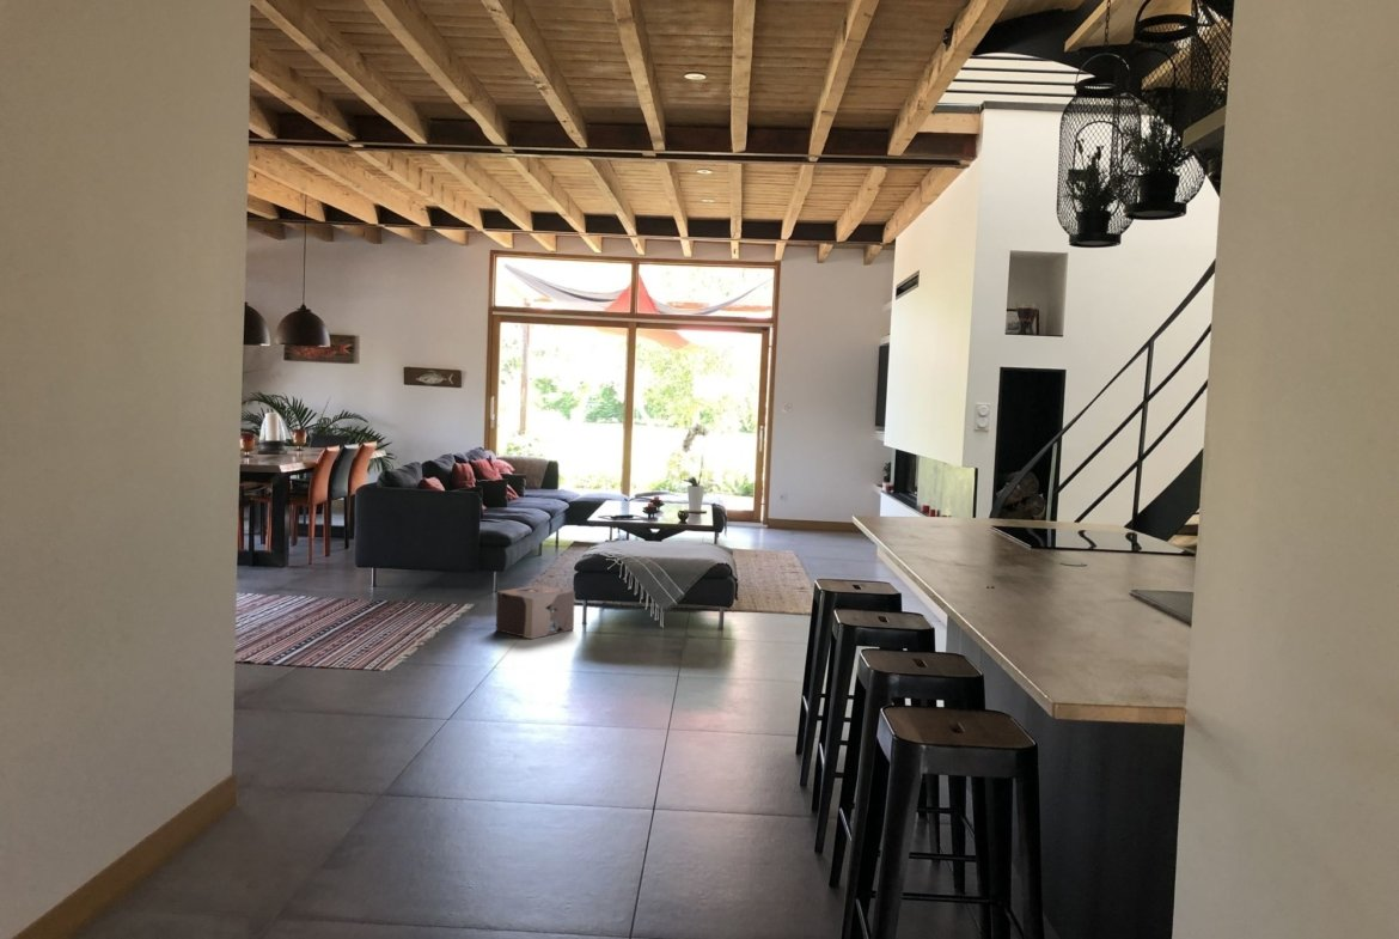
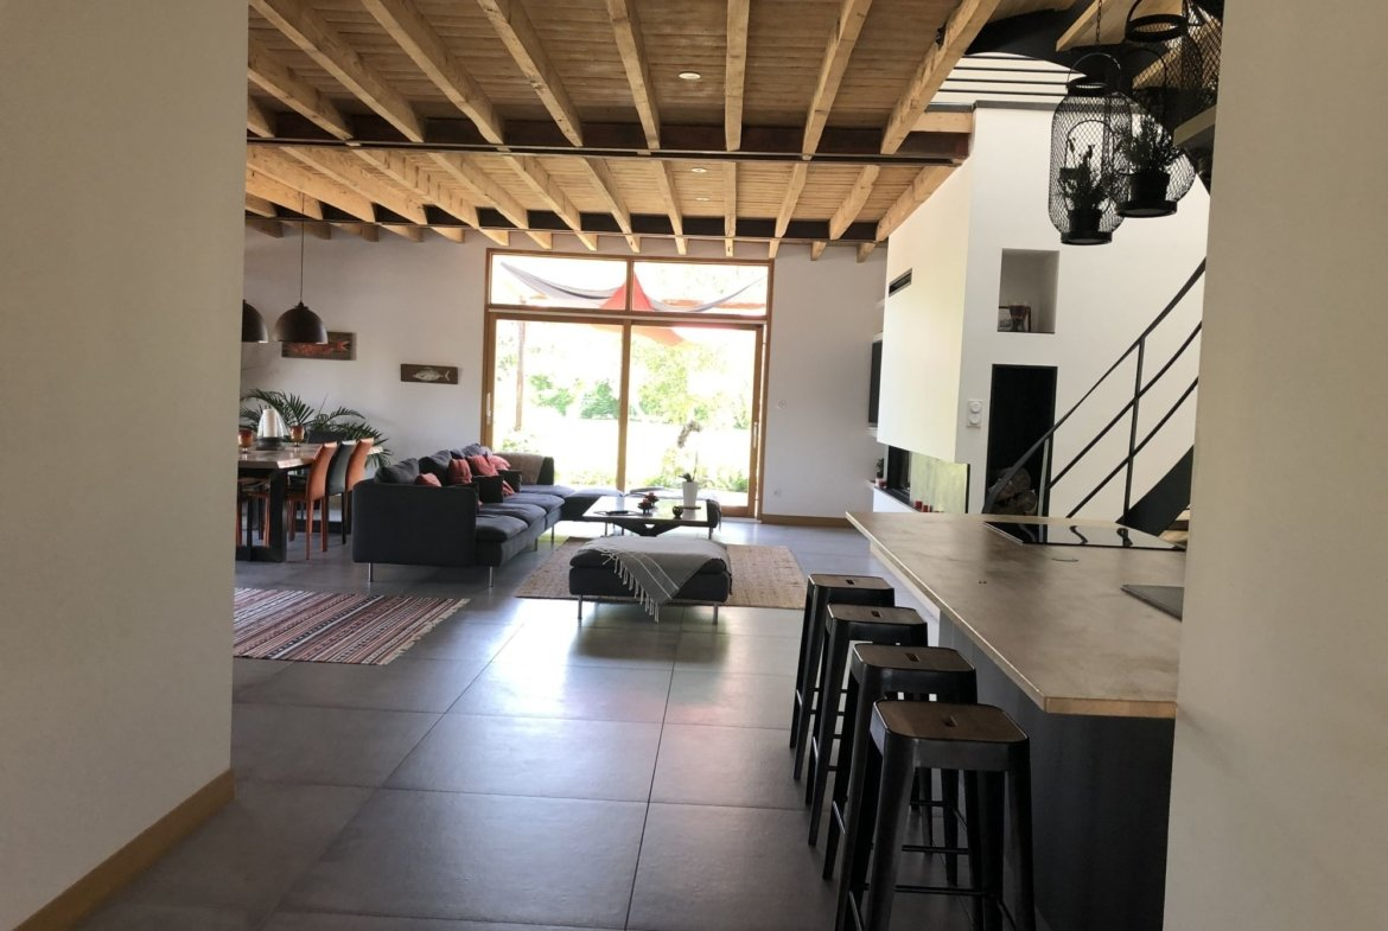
- cardboard box [495,584,576,640]
